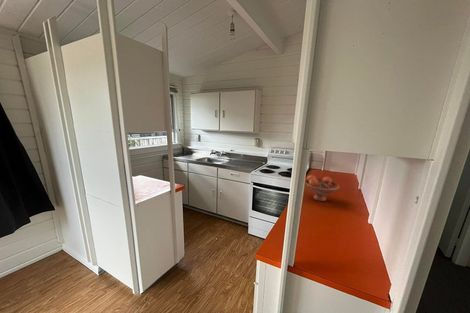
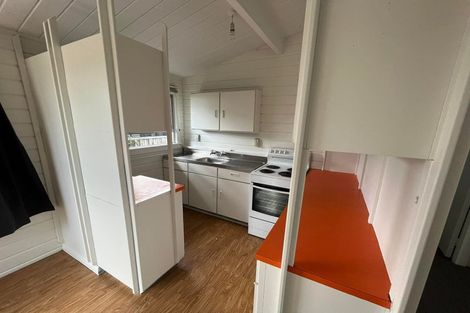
- fruit bowl [305,174,340,202]
